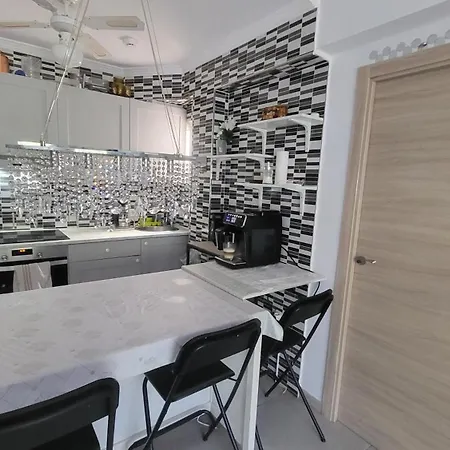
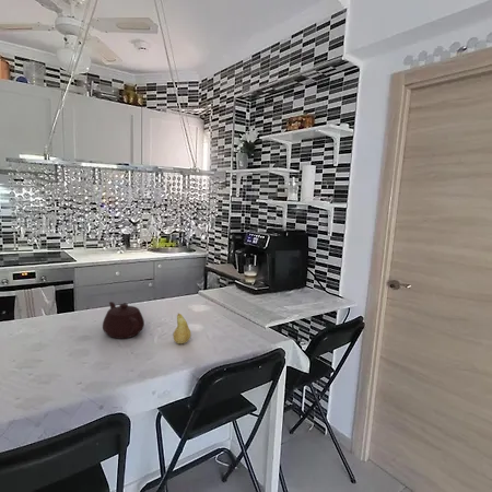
+ teapot [102,301,145,340]
+ fruit [172,313,192,344]
